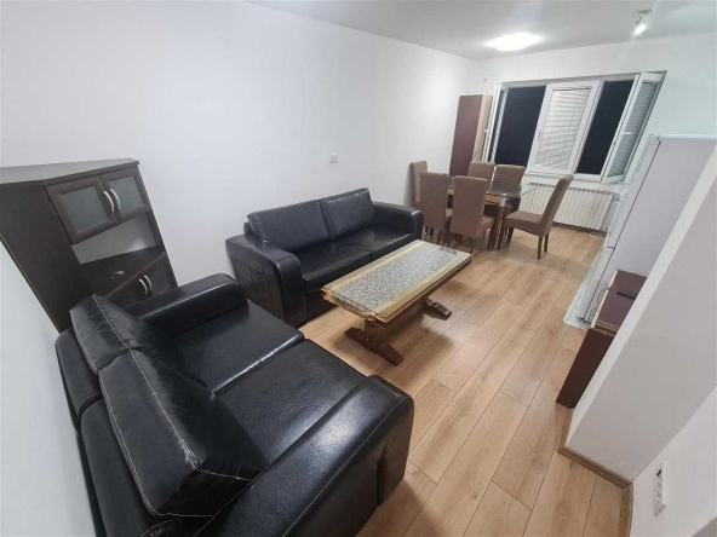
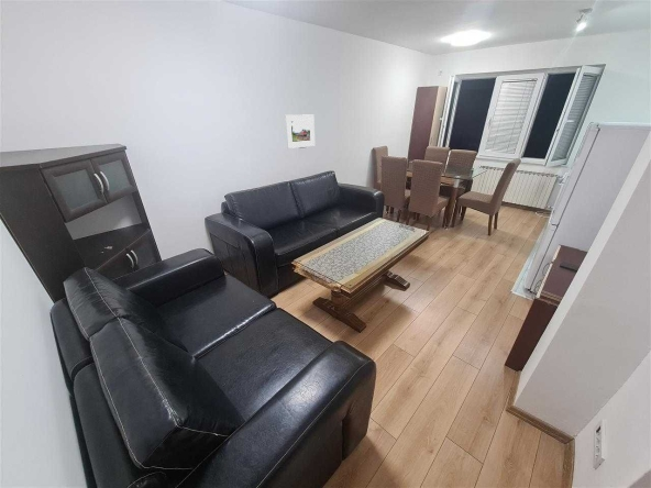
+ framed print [284,113,316,149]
